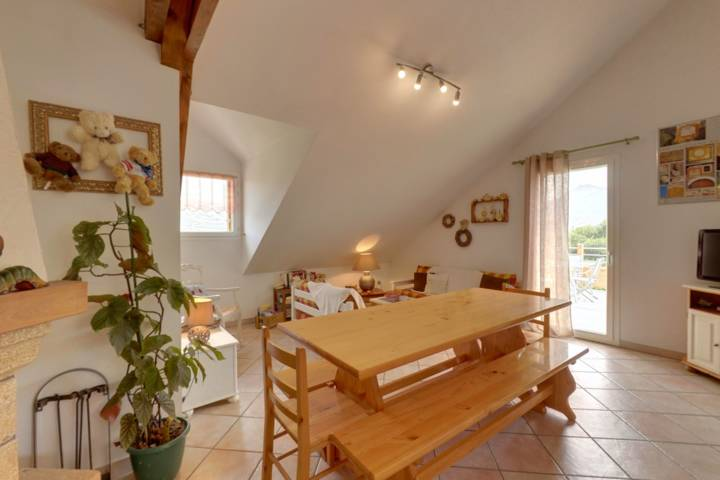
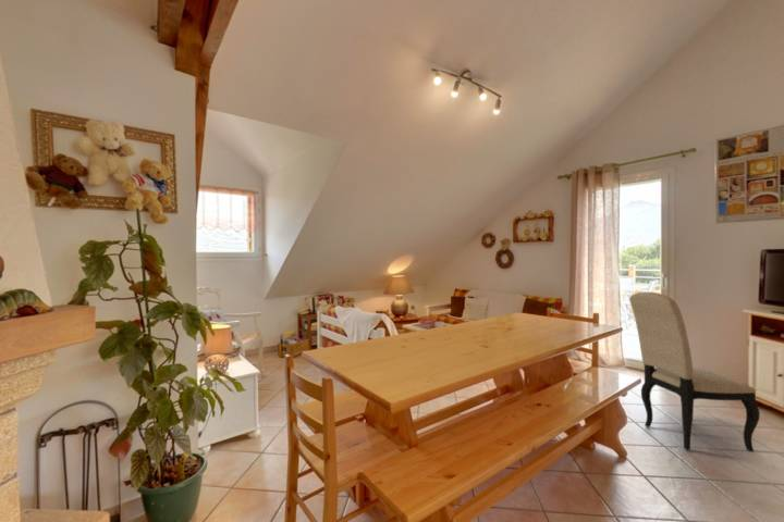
+ dining chair [628,291,761,452]
